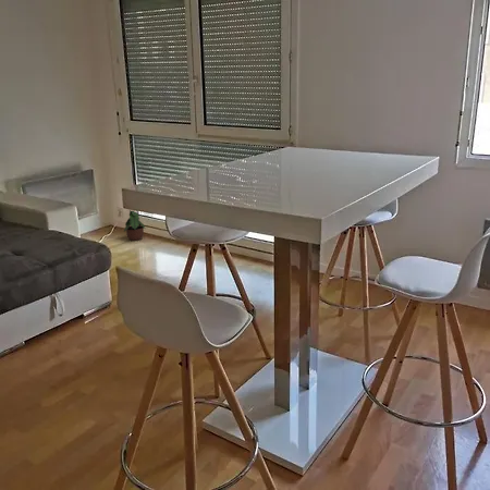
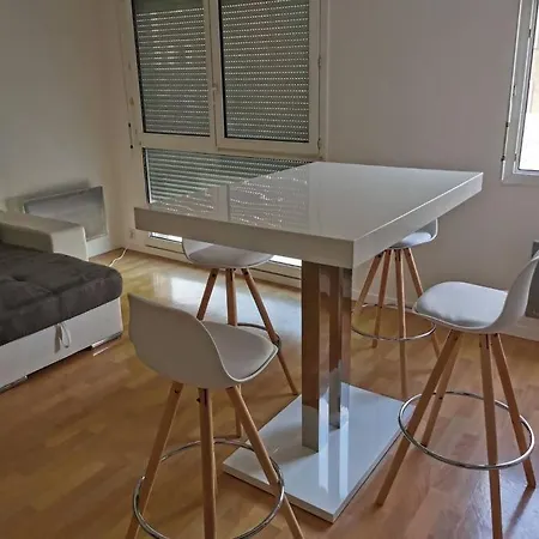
- potted plant [123,210,146,242]
